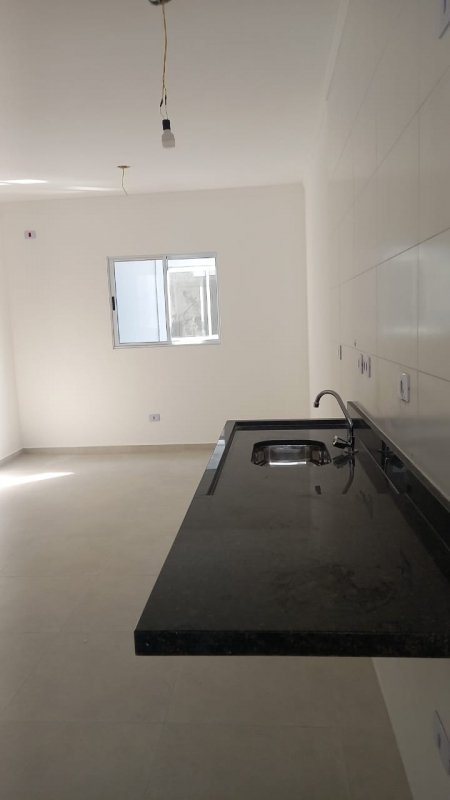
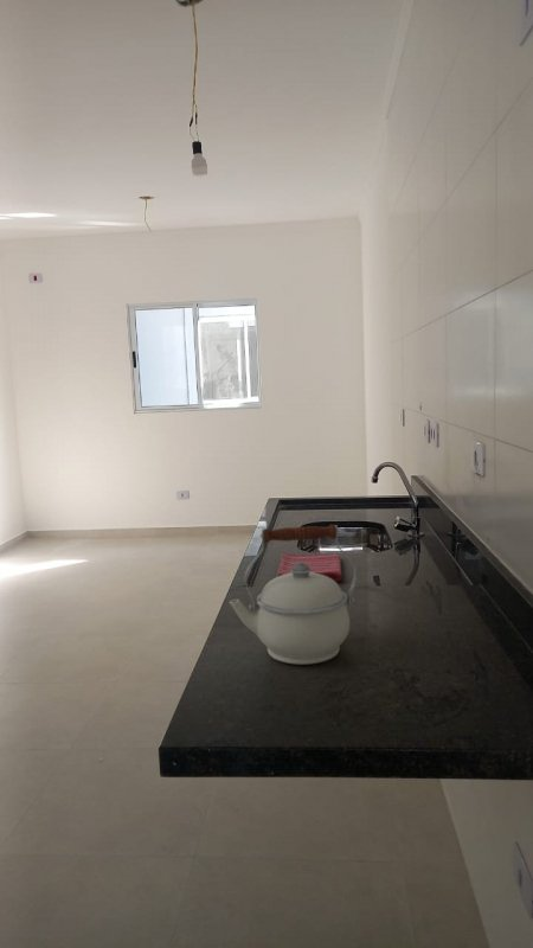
+ dish towel [275,552,342,582]
+ kettle [229,524,358,666]
